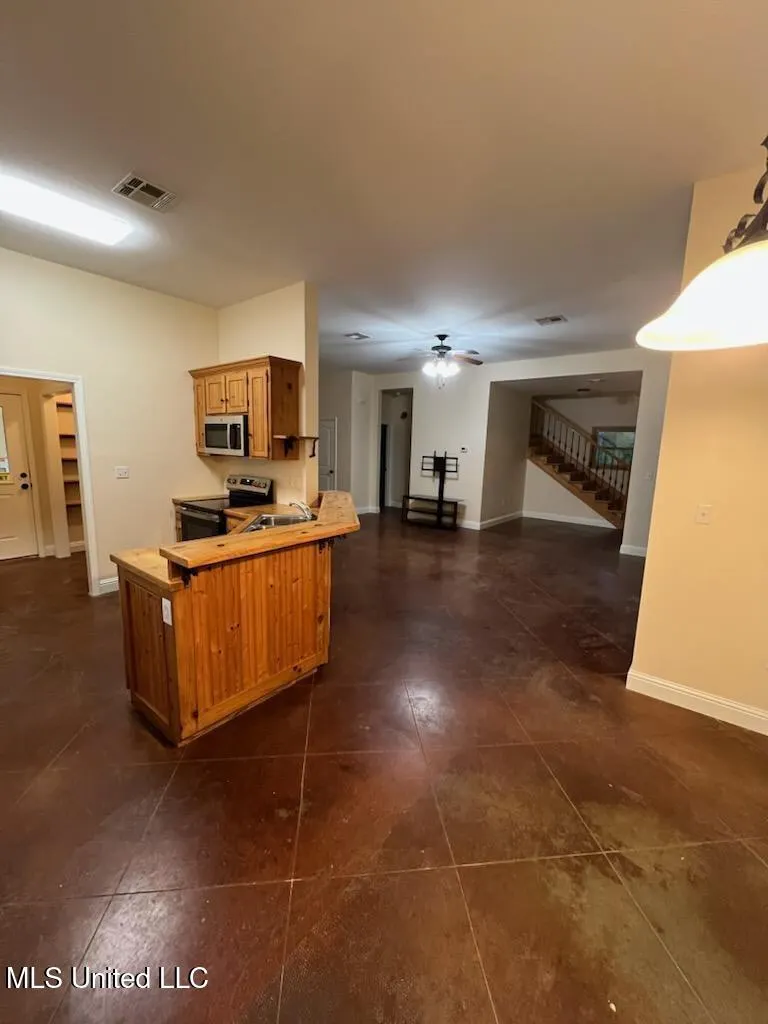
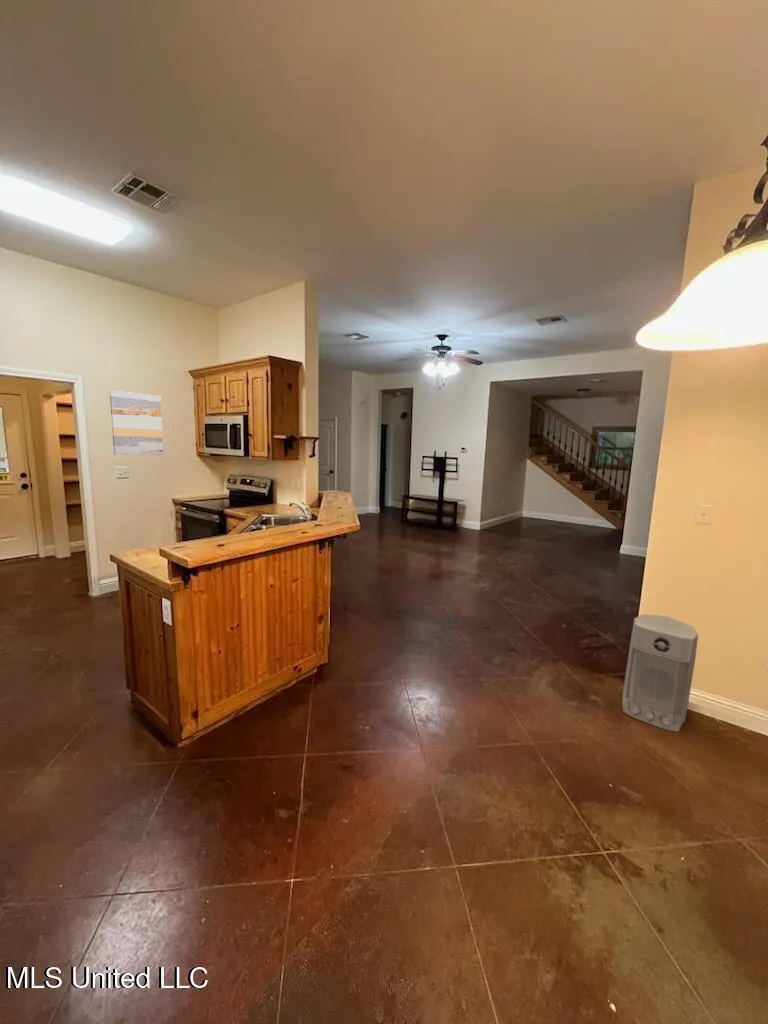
+ air purifier [621,614,699,733]
+ wall art [109,390,164,456]
